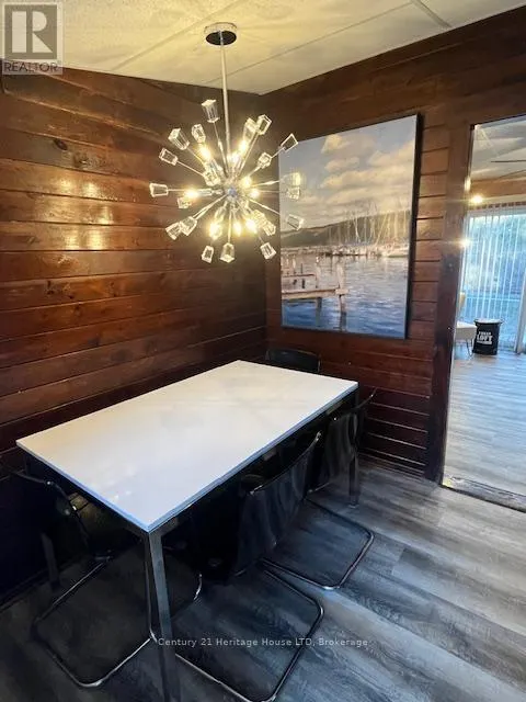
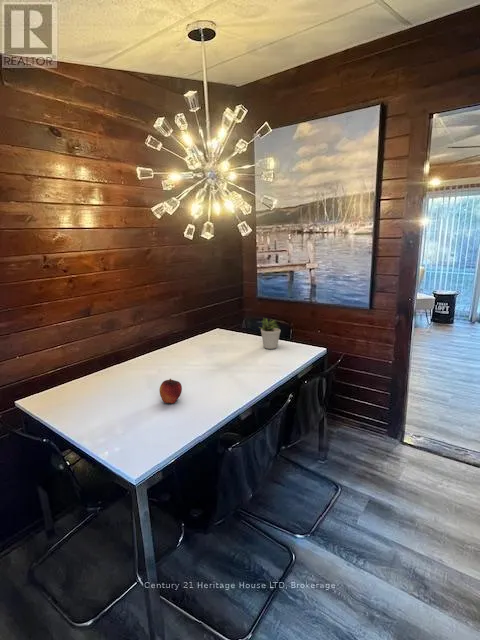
+ fruit [158,378,183,404]
+ potted plant [258,316,281,350]
